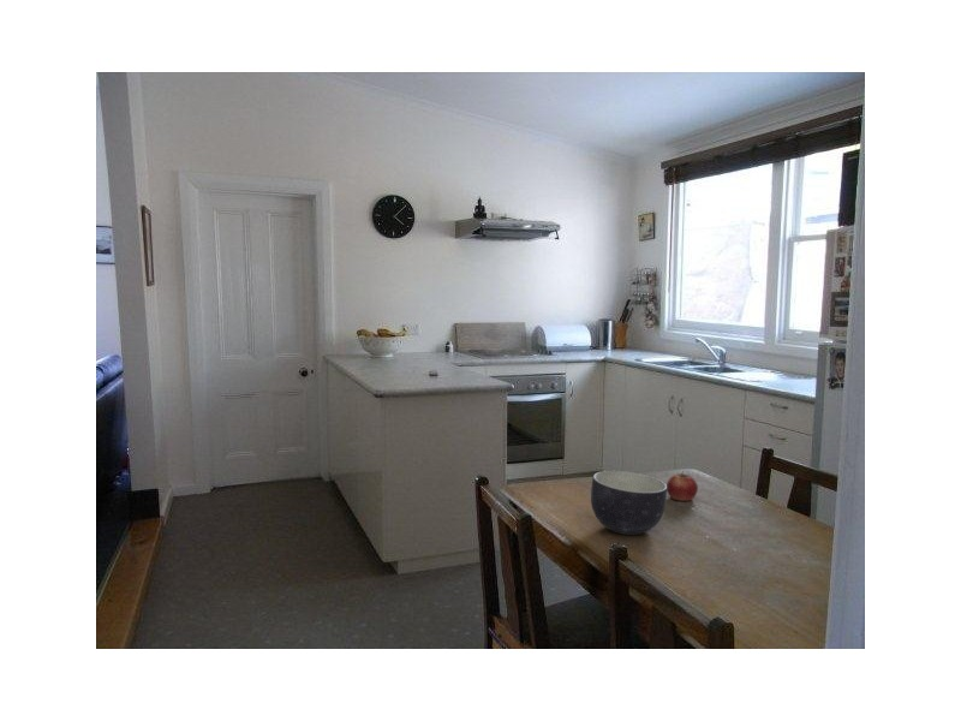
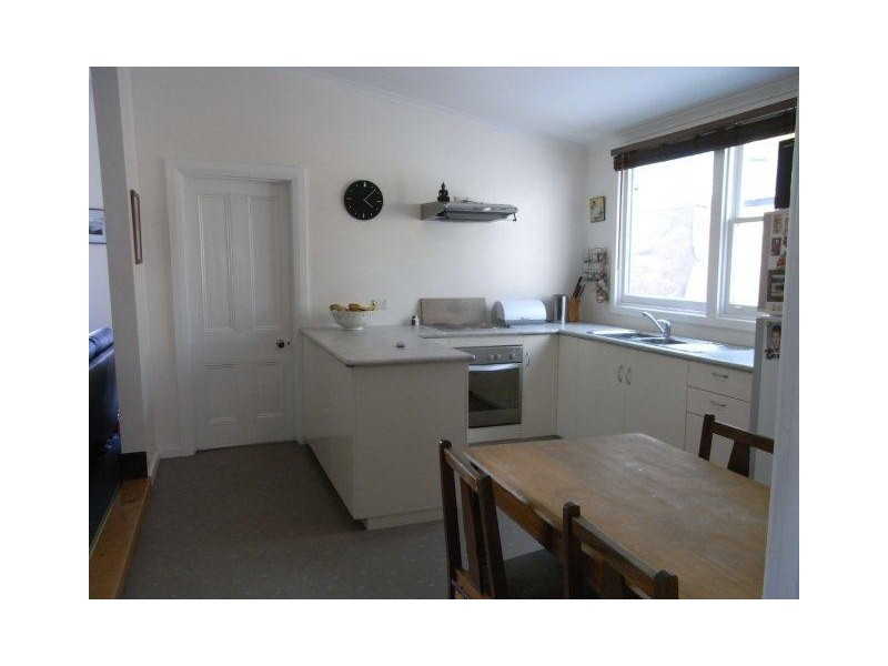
- bowl [590,470,668,536]
- apple [665,470,699,502]
